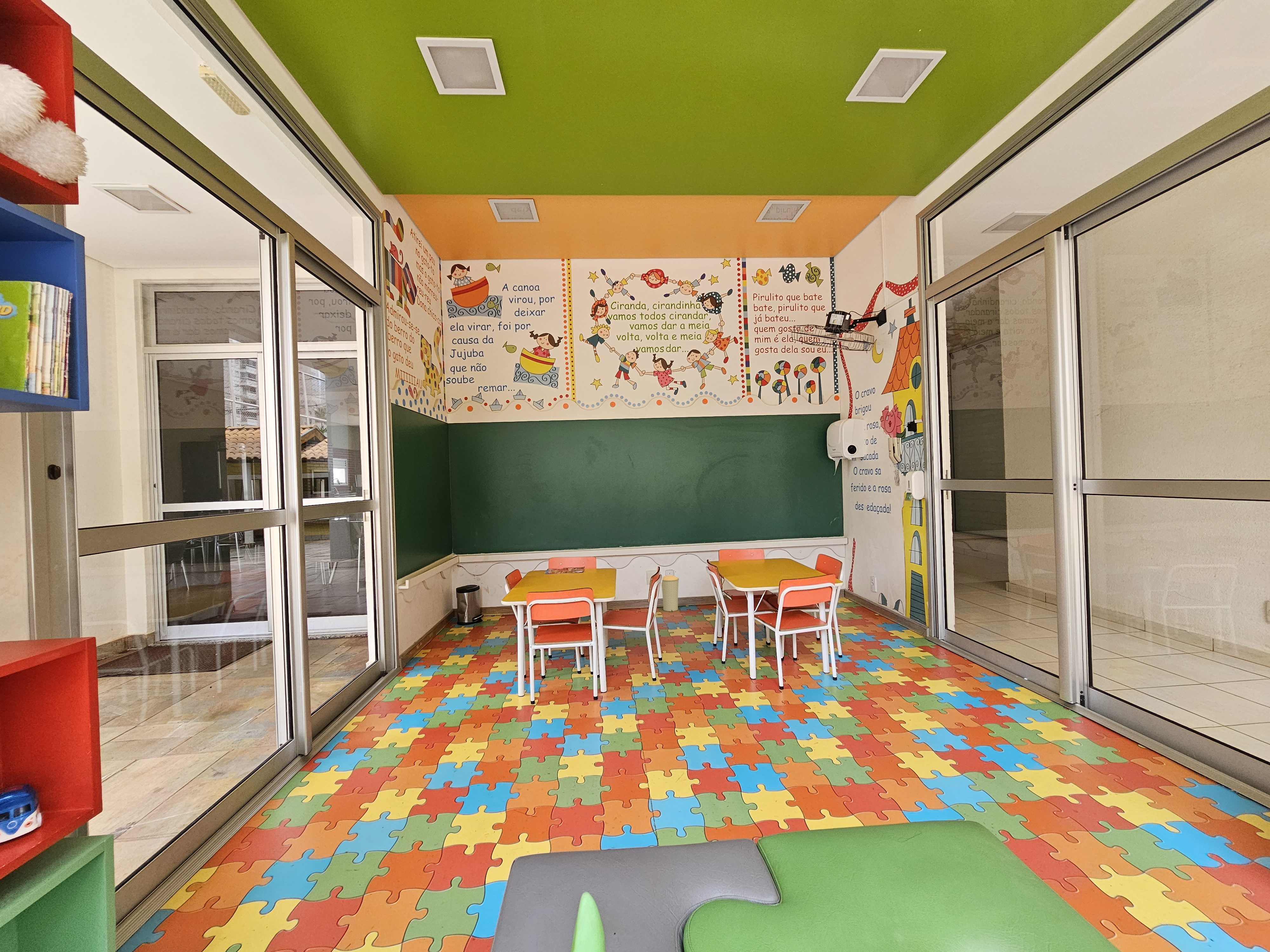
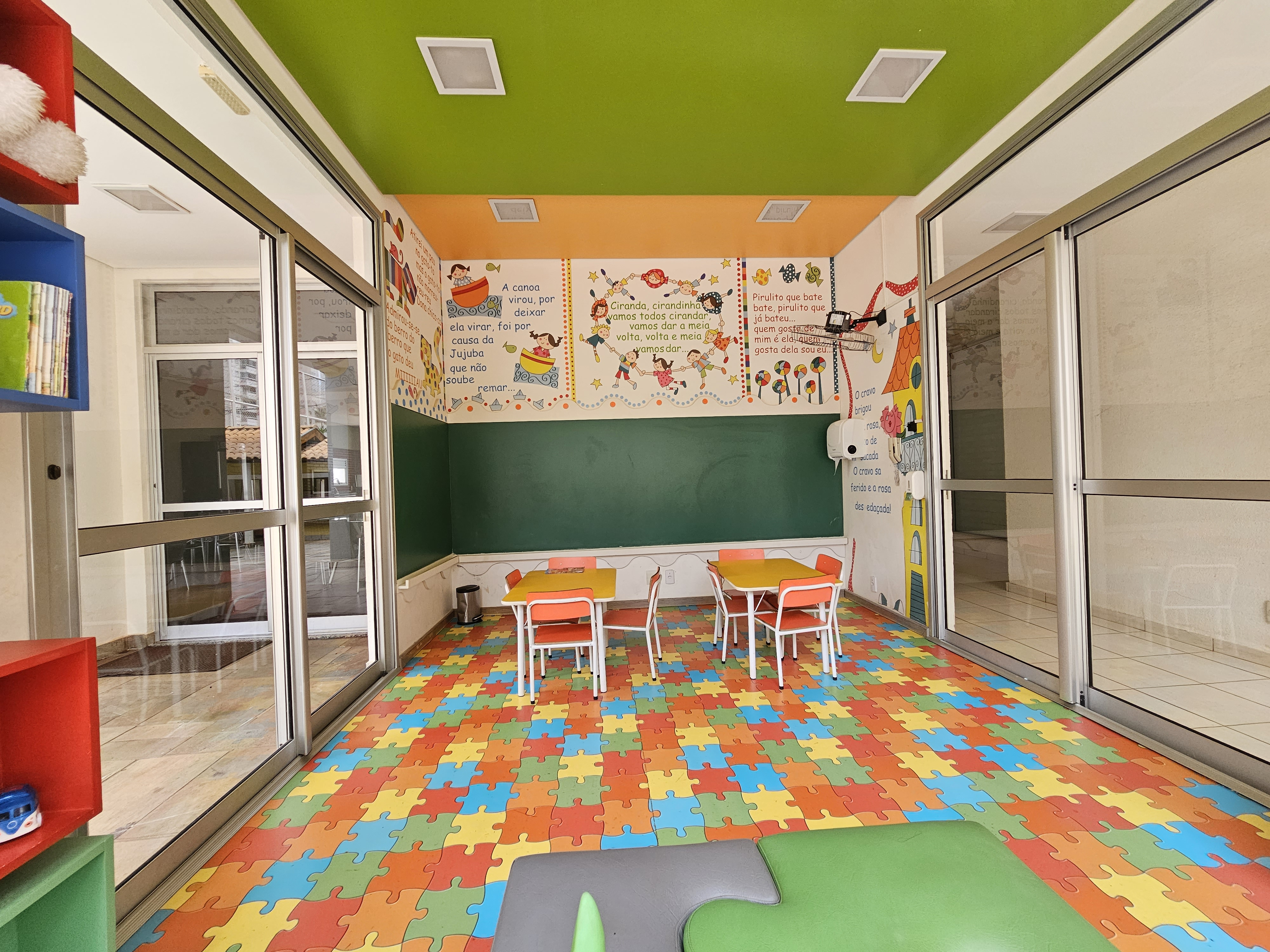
- trash can [661,575,679,612]
